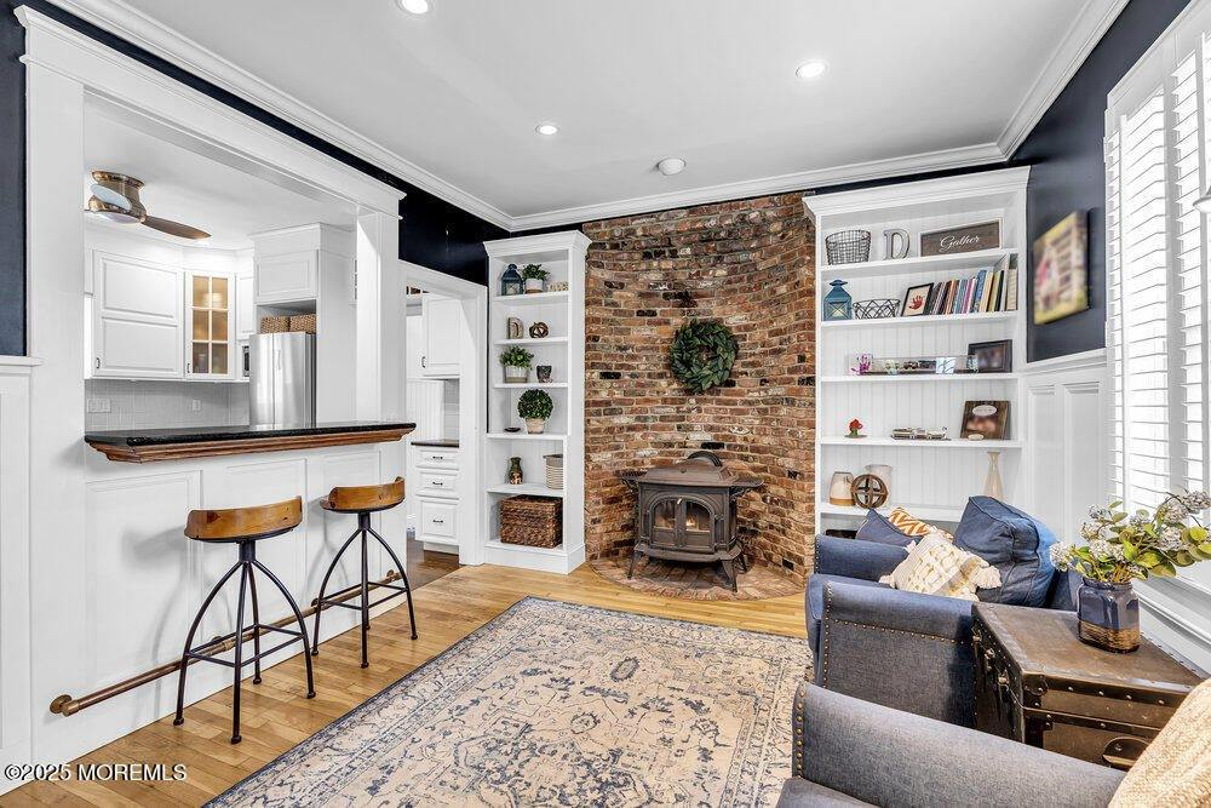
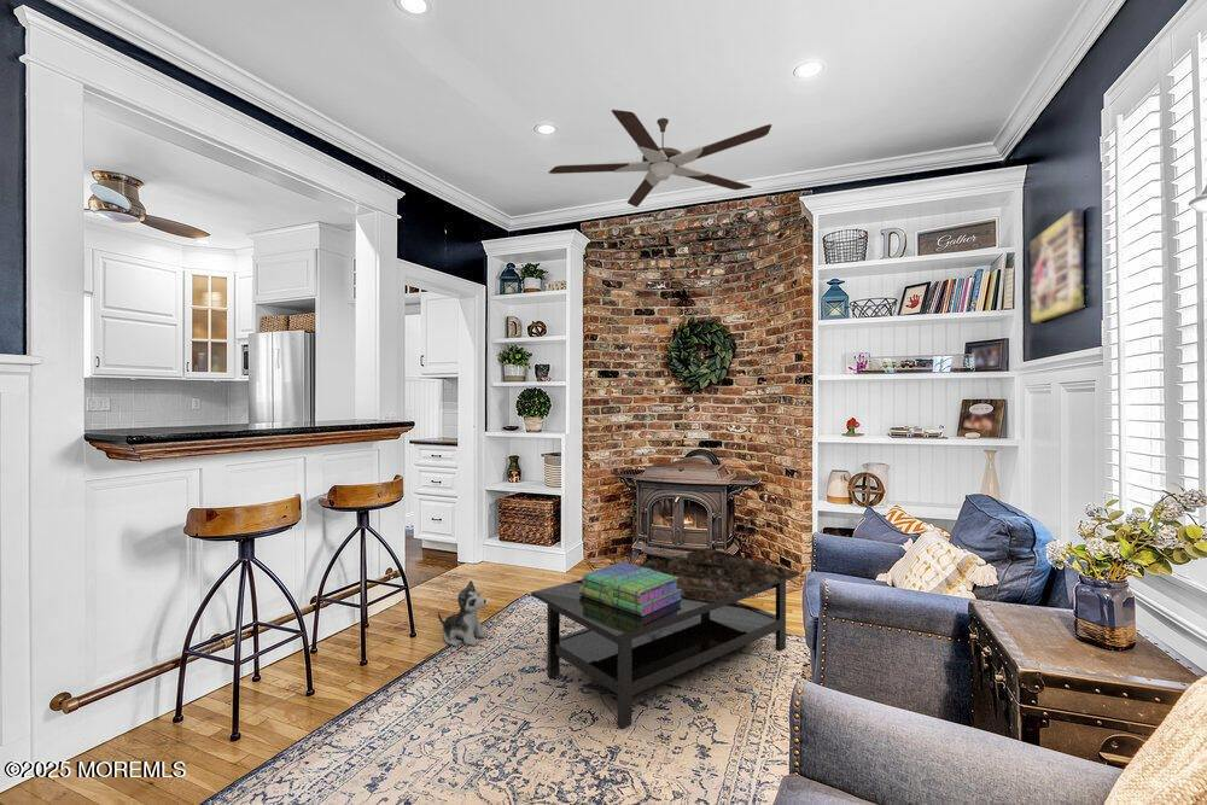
+ coffee table [530,547,801,730]
+ ceiling fan [548,109,772,208]
+ stack of books [579,561,682,617]
+ plush toy [437,579,489,647]
